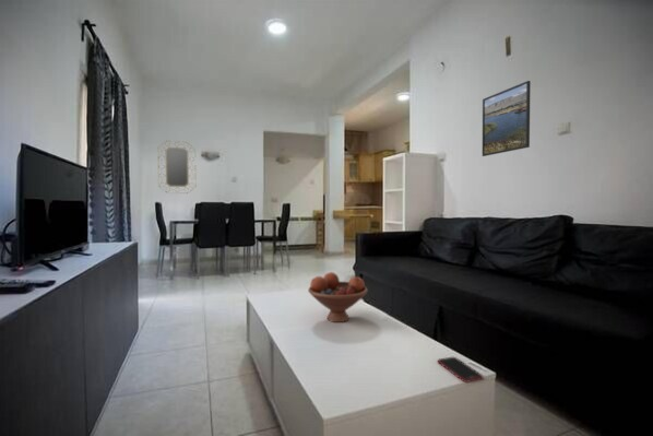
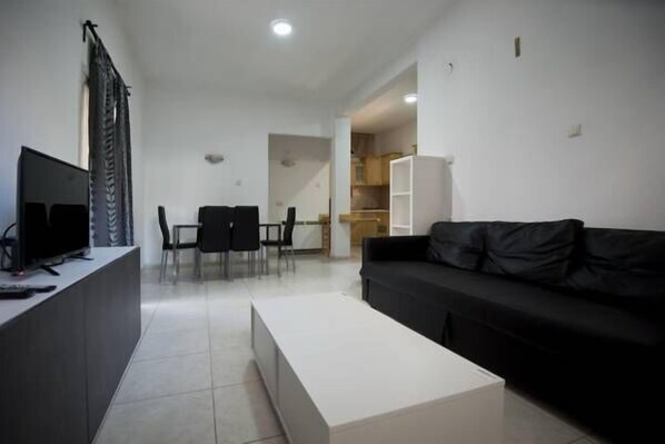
- home mirror [157,140,197,195]
- cell phone [437,356,485,384]
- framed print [482,80,532,157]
- fruit bowl [307,271,369,323]
